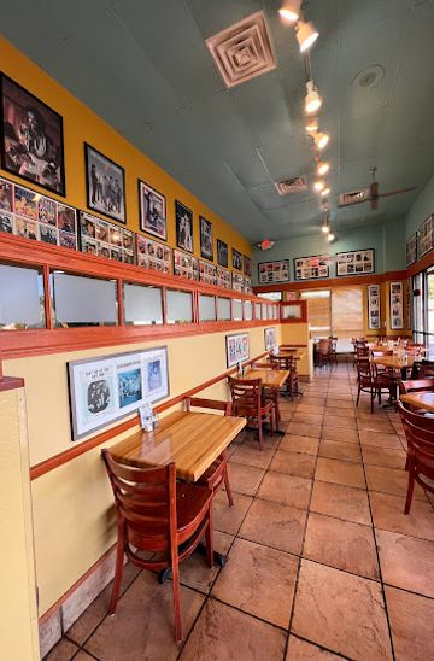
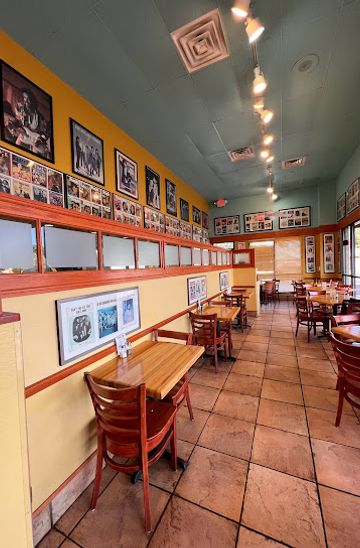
- ceiling fan [335,165,418,211]
